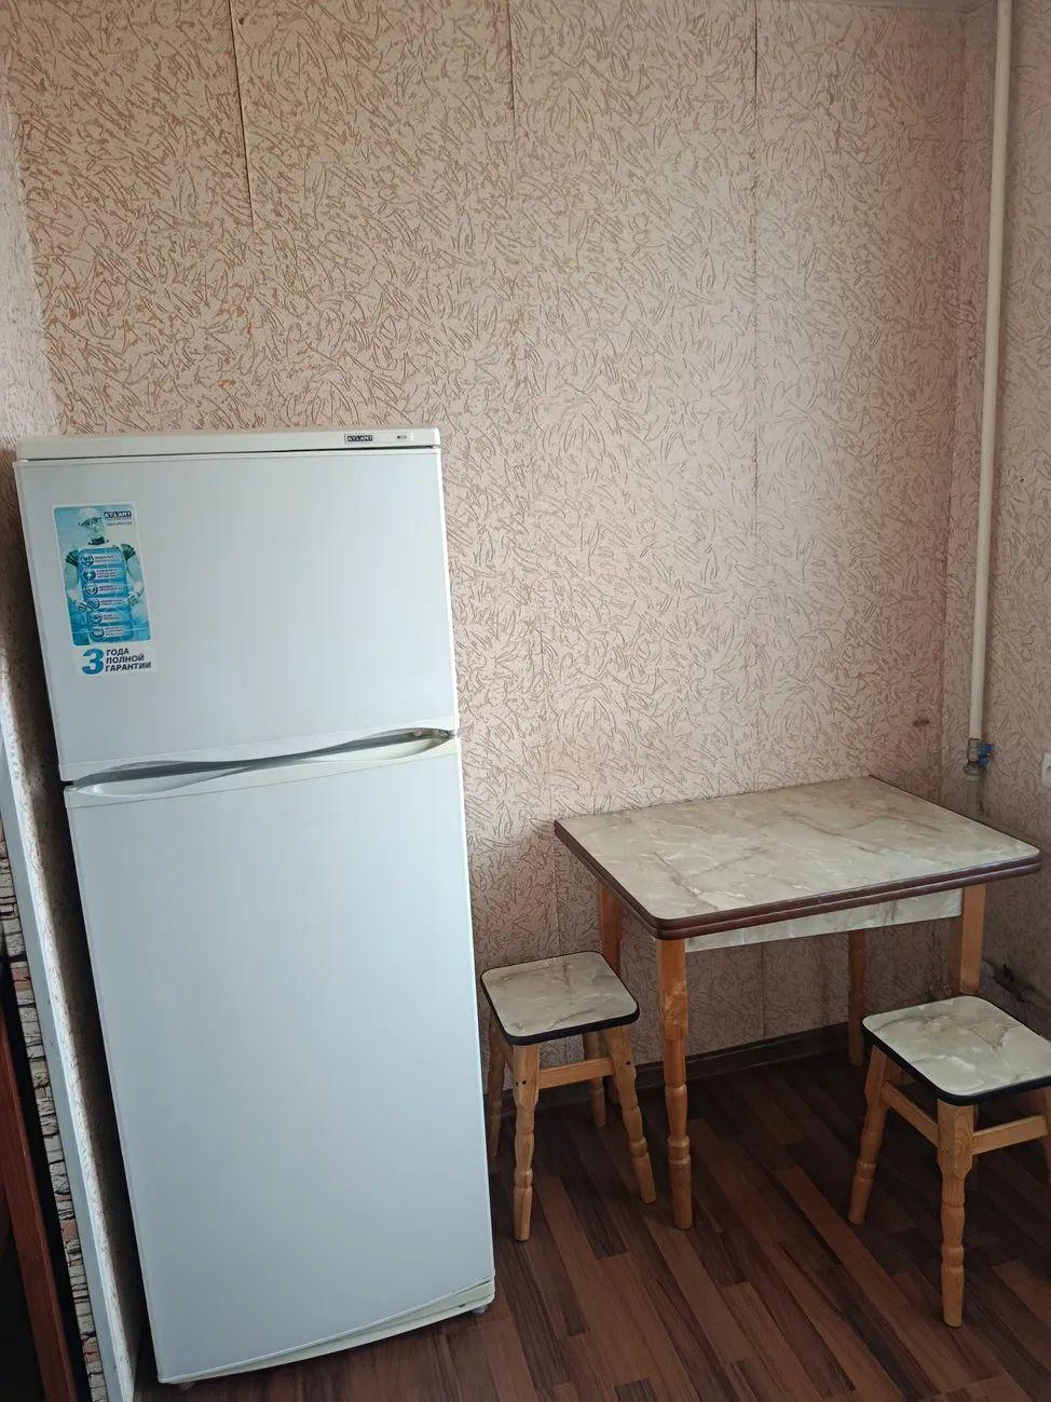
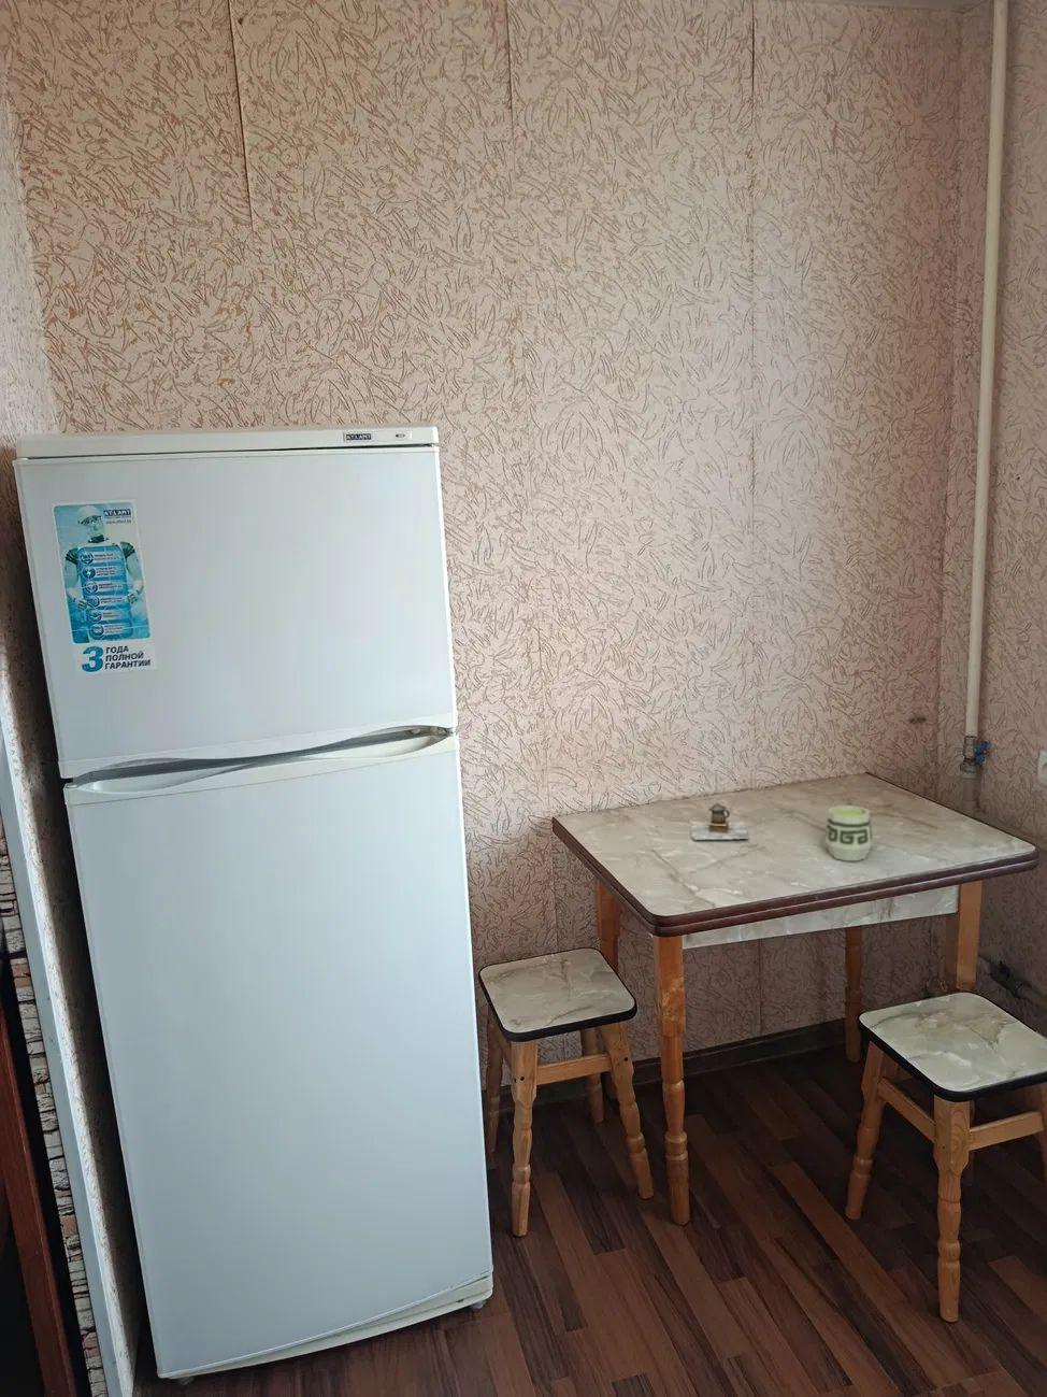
+ teapot [690,802,749,842]
+ cup [825,804,874,861]
